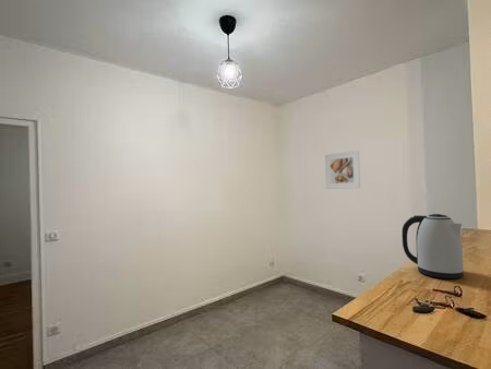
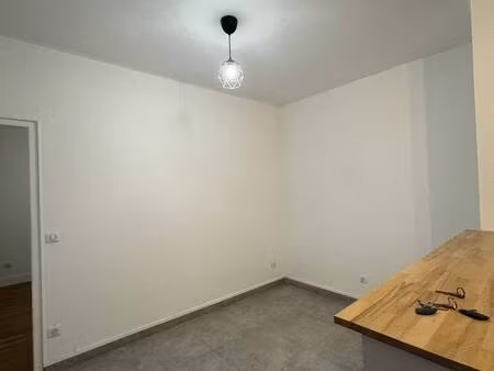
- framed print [324,150,361,190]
- kettle [402,213,465,279]
